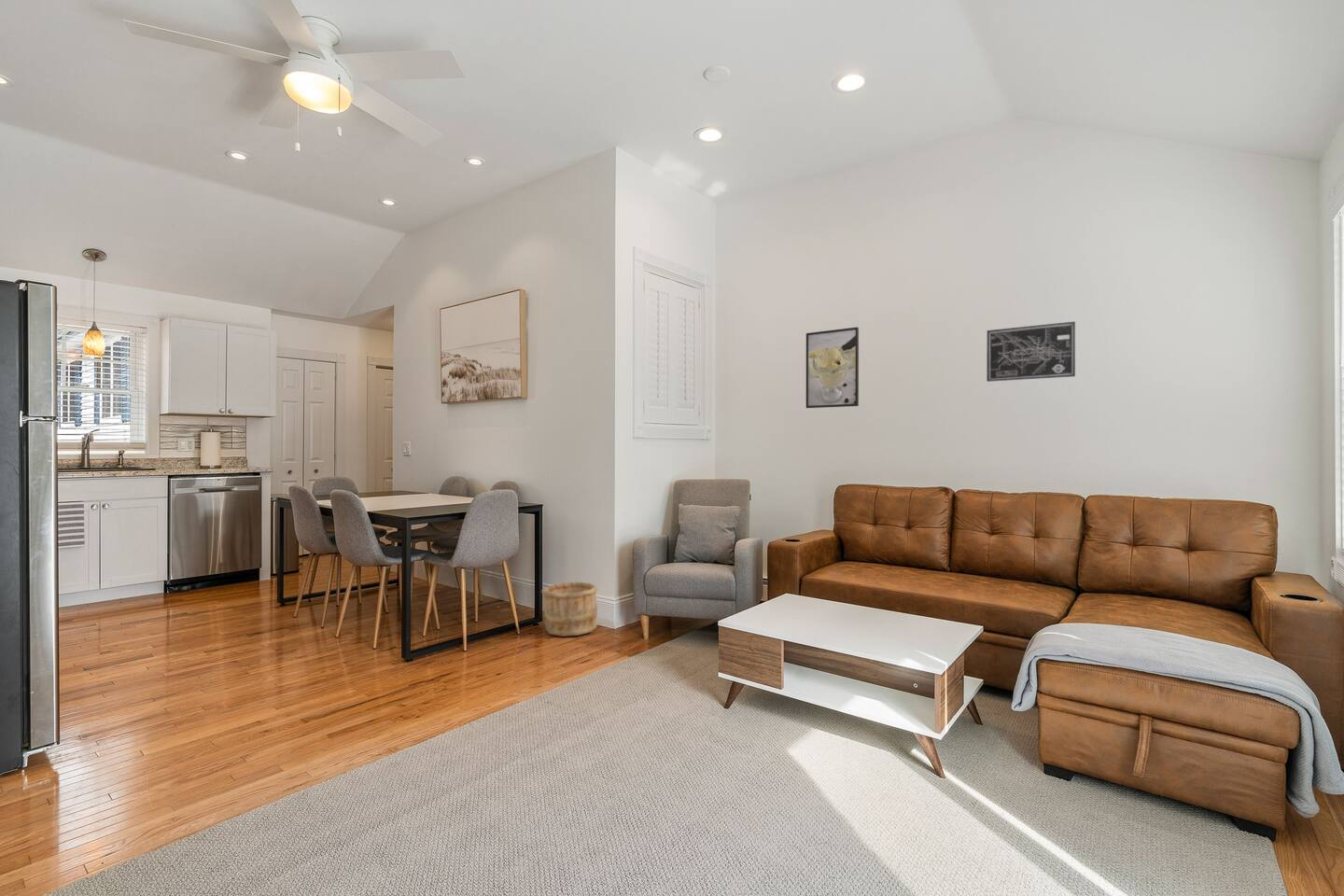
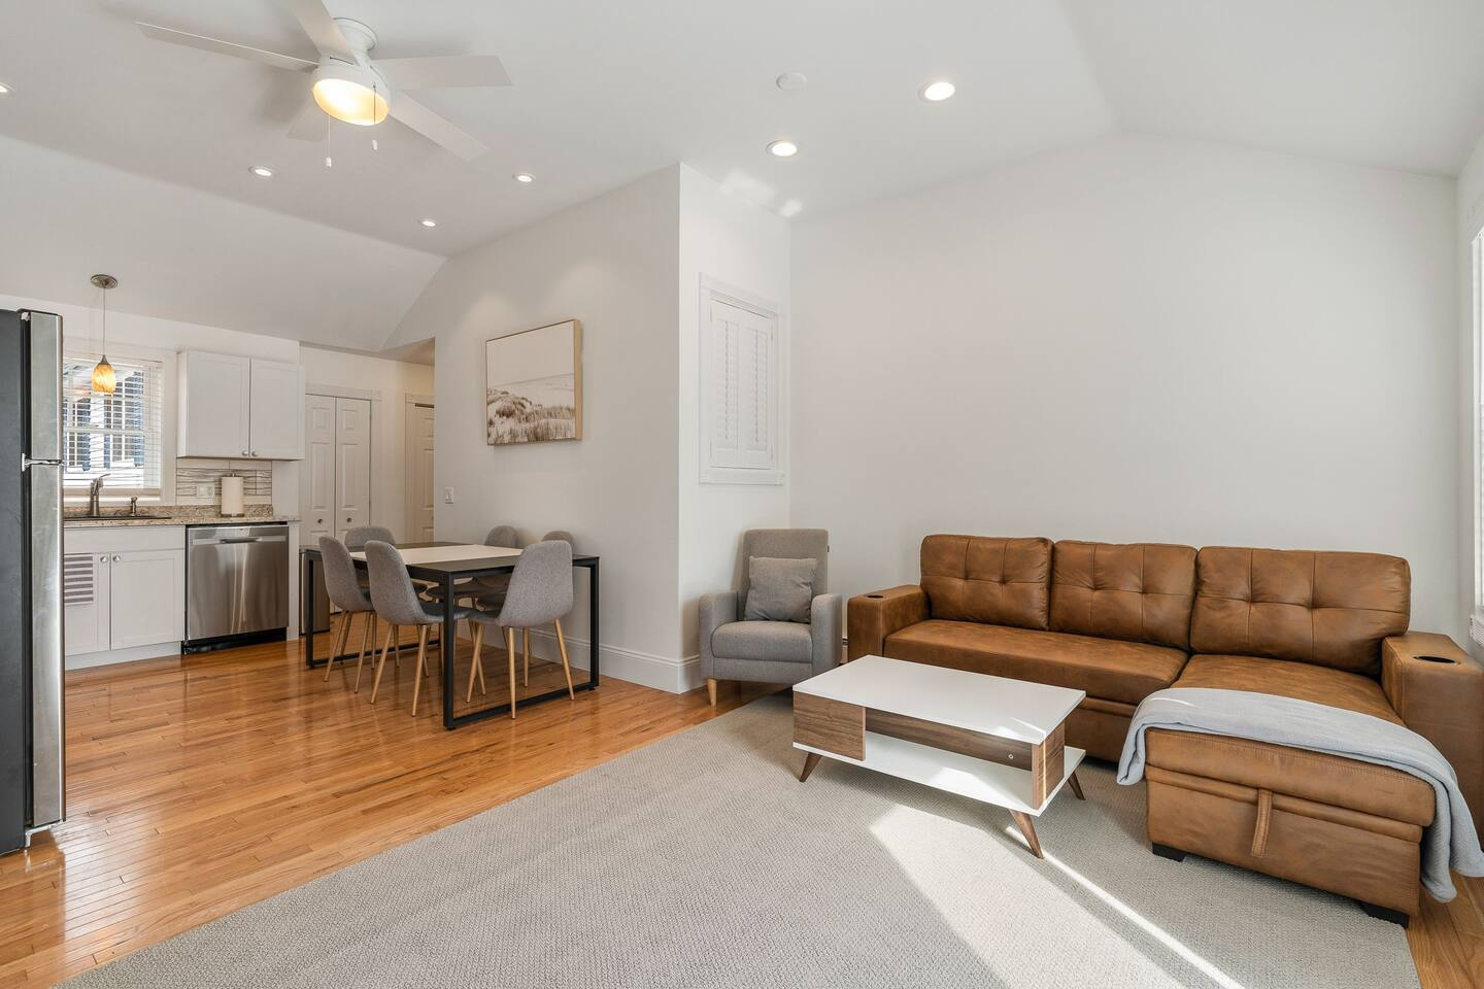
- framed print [805,326,860,409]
- wooden bucket [540,581,599,637]
- wall art [986,320,1076,383]
